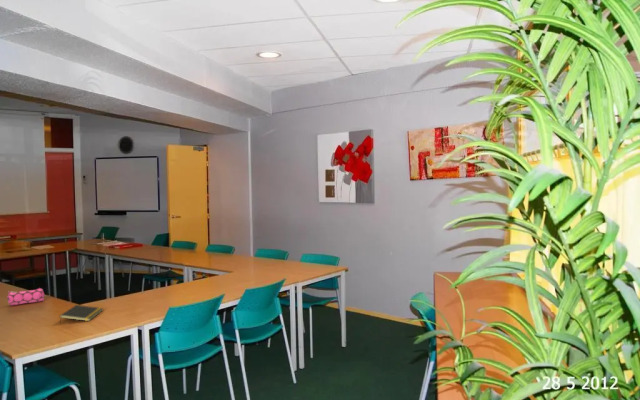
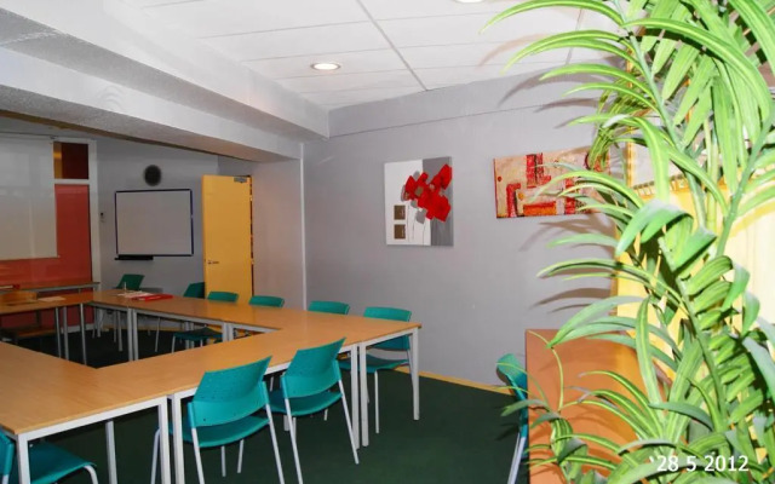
- pencil case [6,287,45,306]
- notepad [59,304,104,324]
